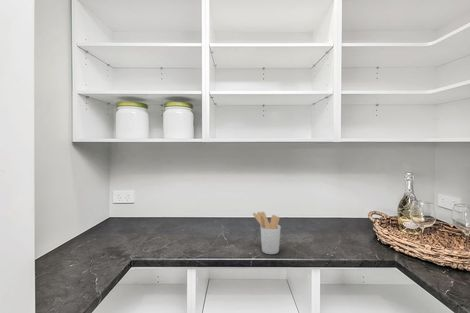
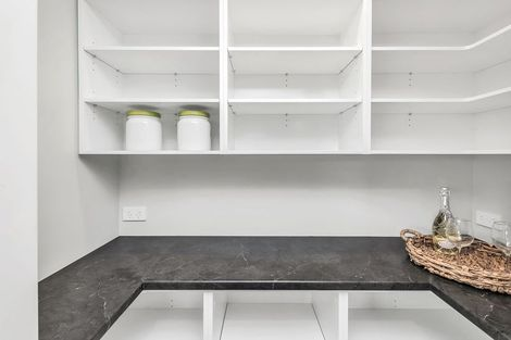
- utensil holder [252,211,281,255]
